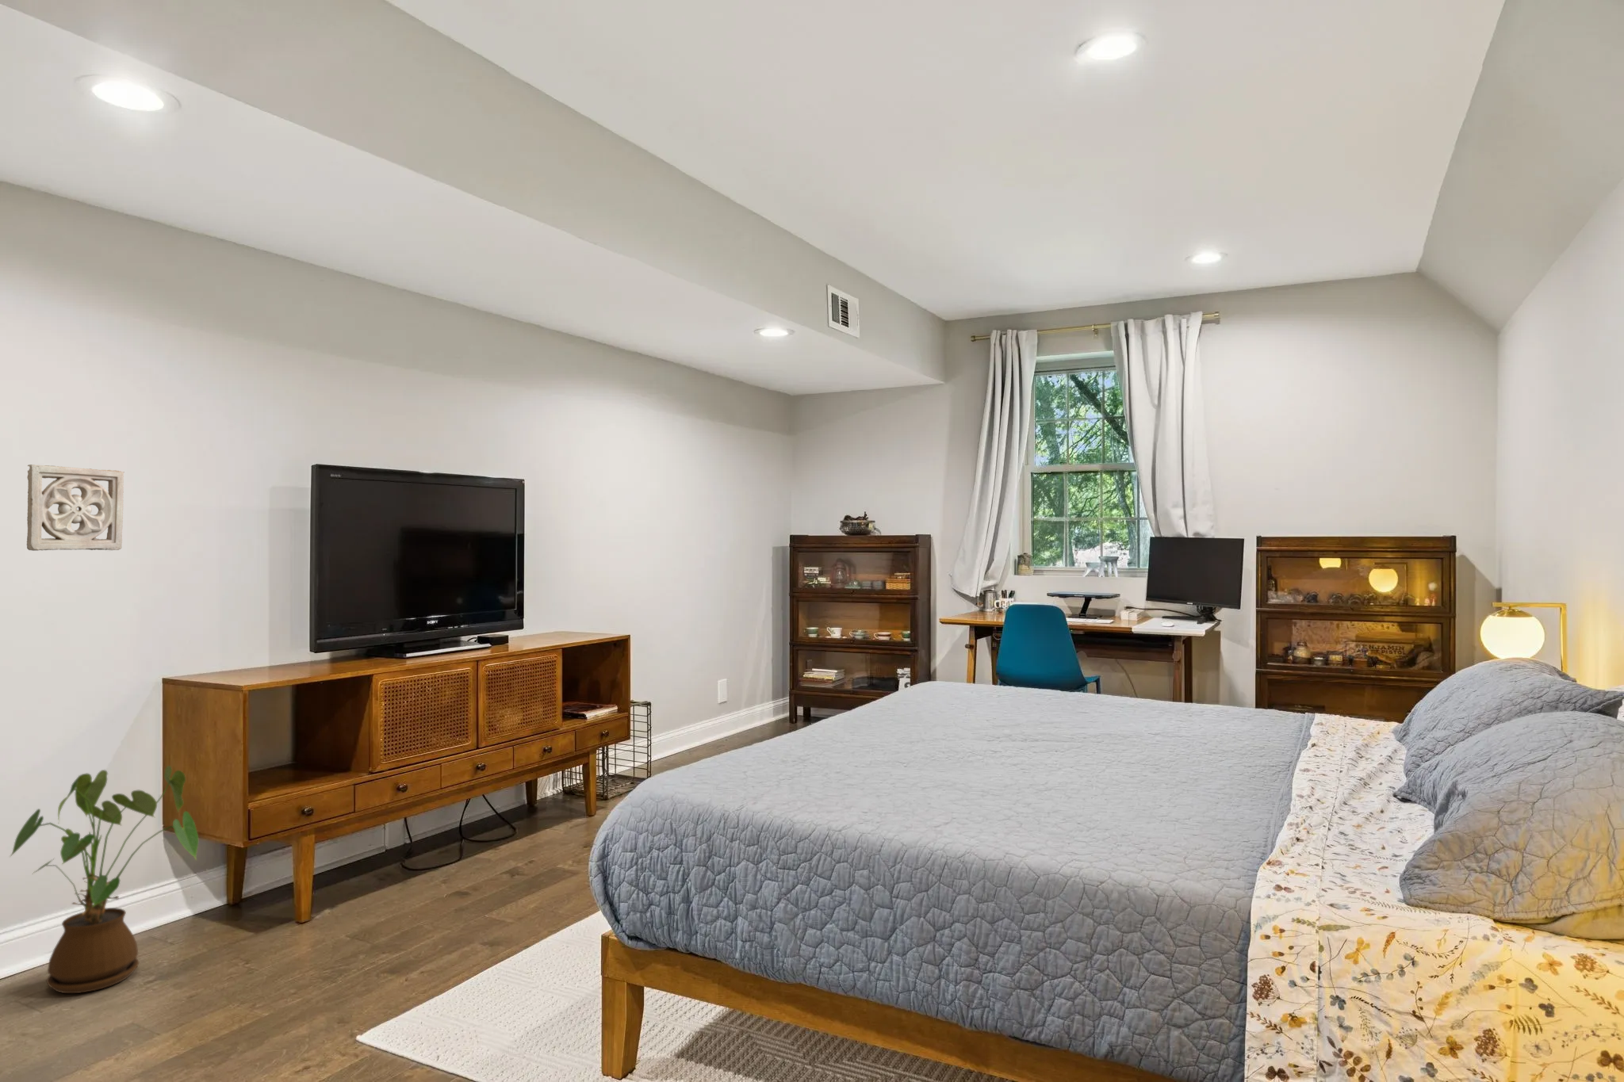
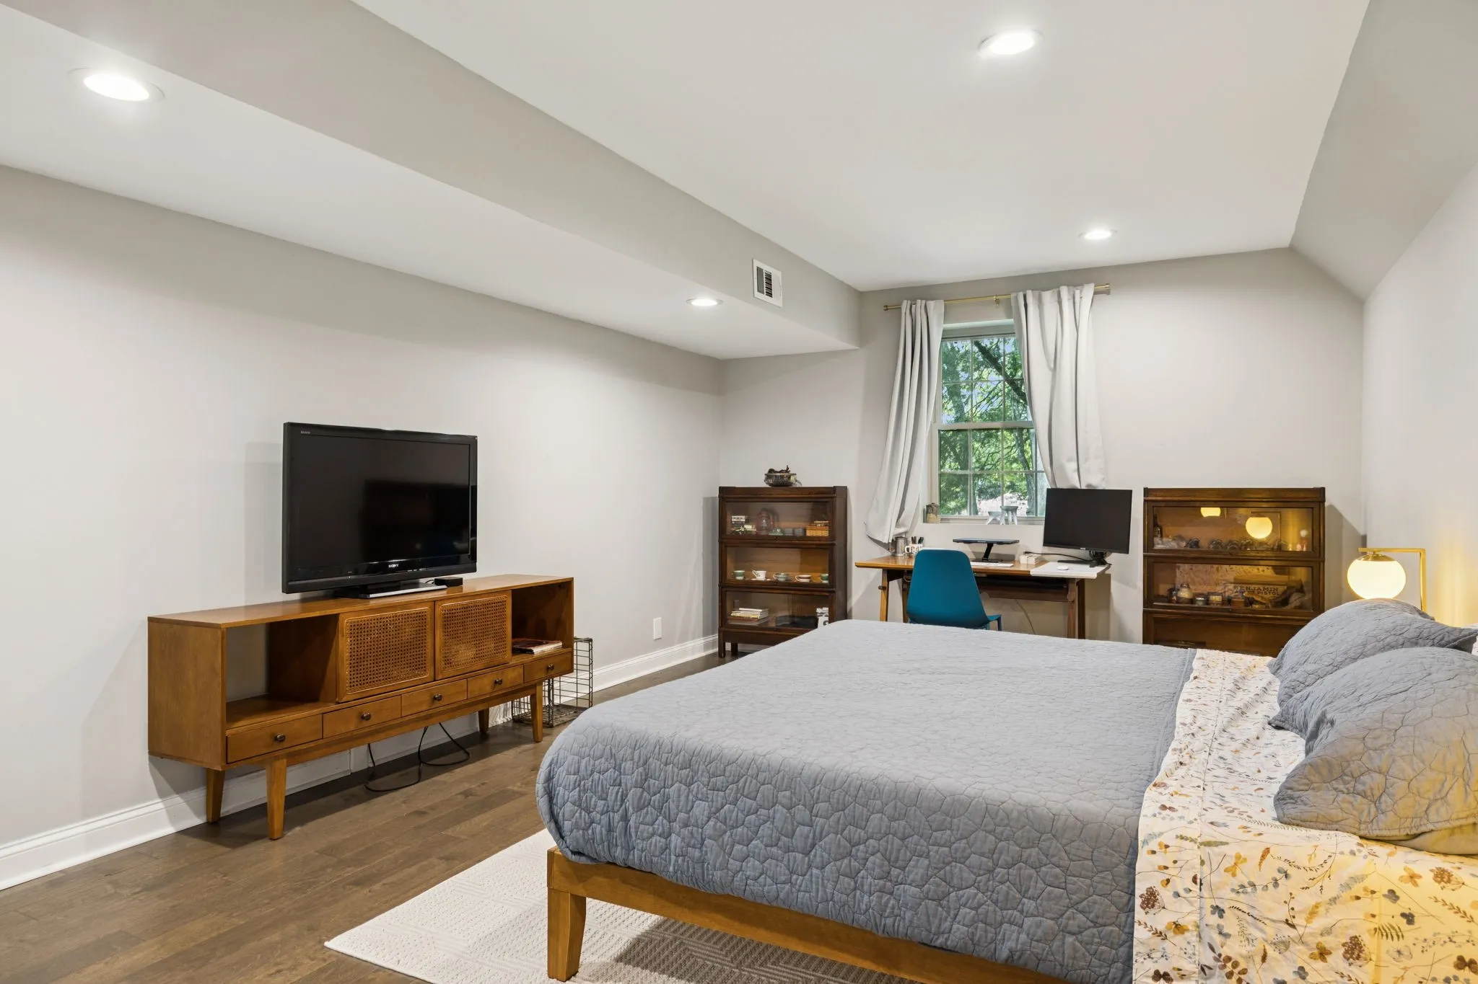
- wall ornament [27,464,126,552]
- house plant [8,764,199,994]
